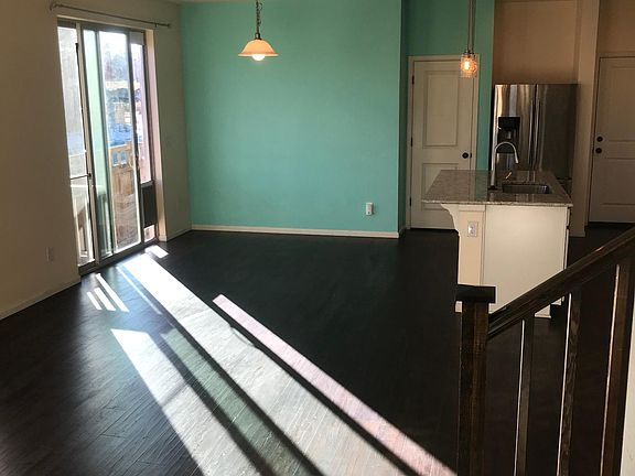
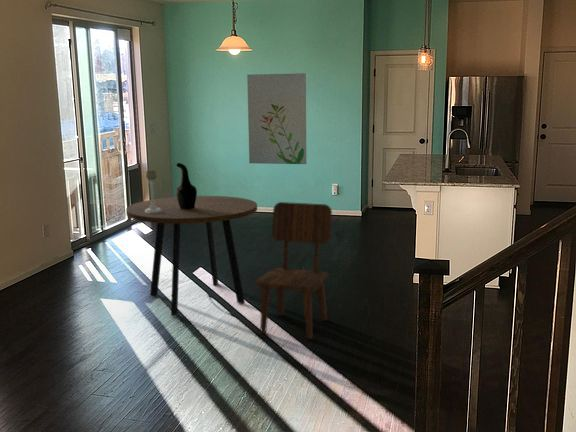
+ candle holder [145,170,162,213]
+ wall art [246,72,307,165]
+ dining table [125,195,258,317]
+ dining chair [255,201,333,340]
+ decorative vase [175,162,198,209]
